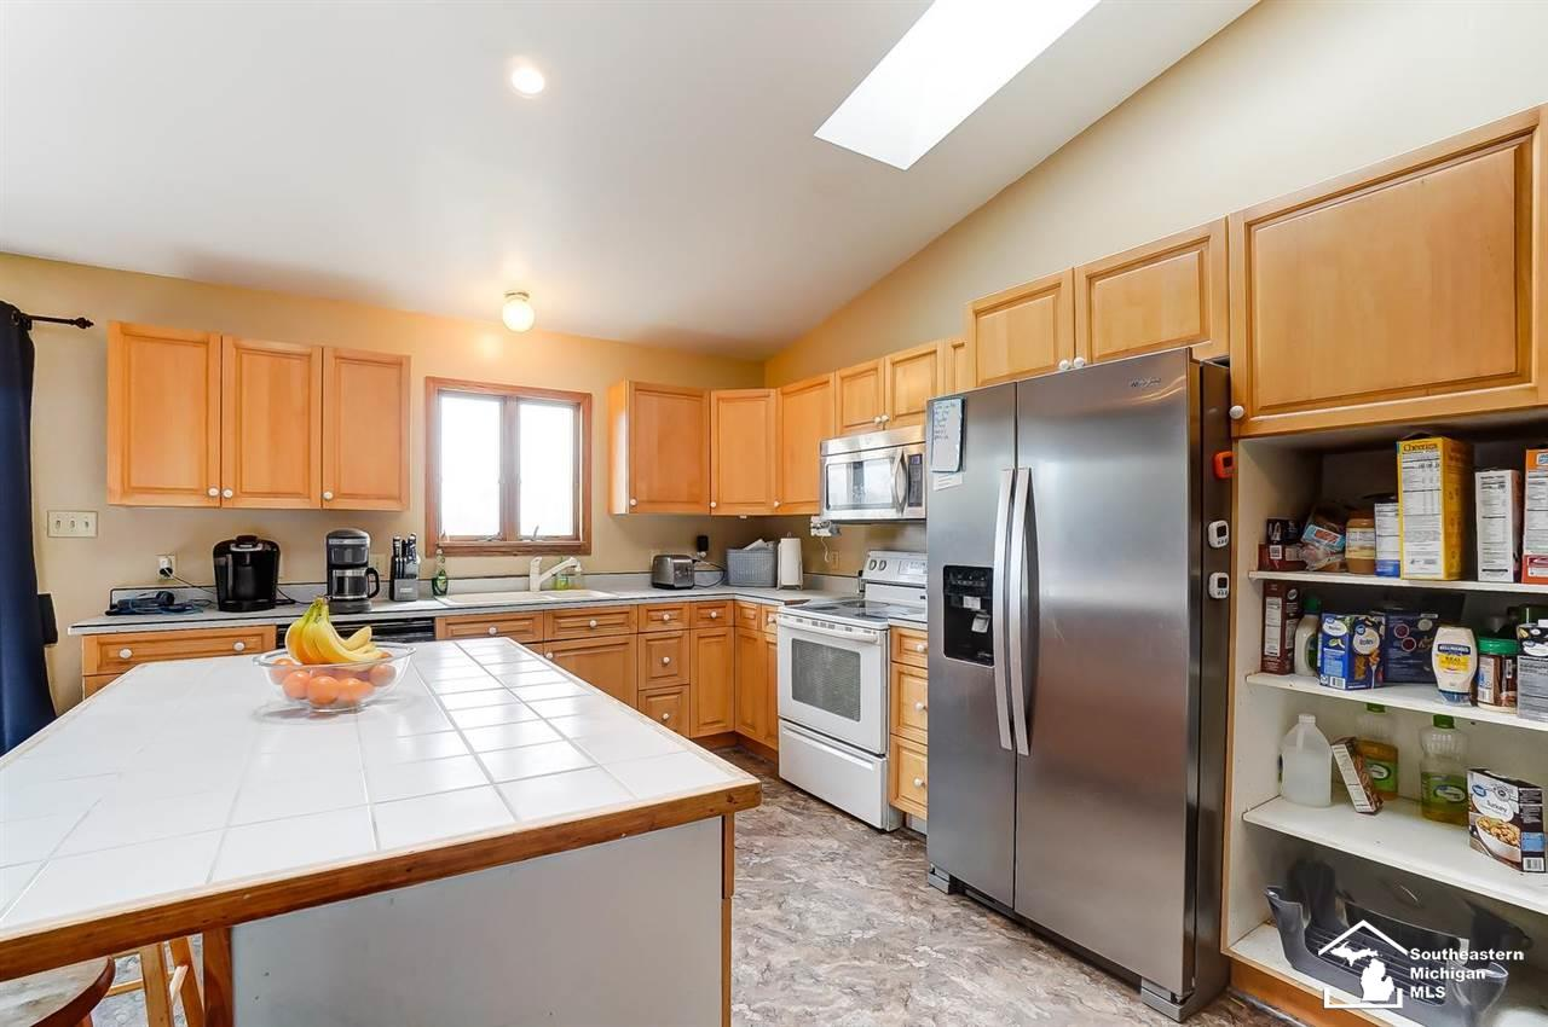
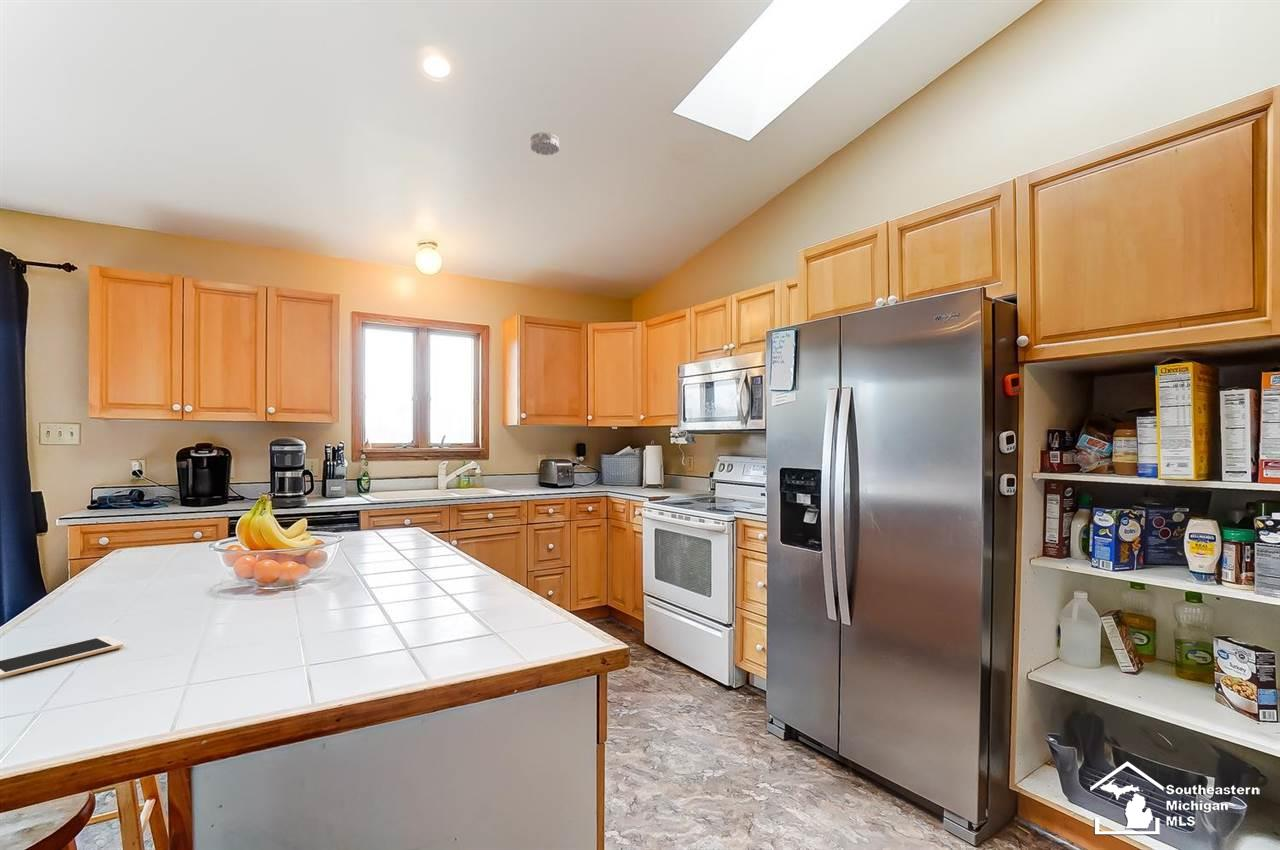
+ cell phone [0,635,124,679]
+ smoke detector [530,131,560,156]
